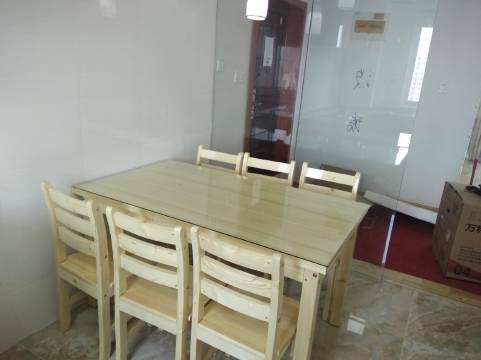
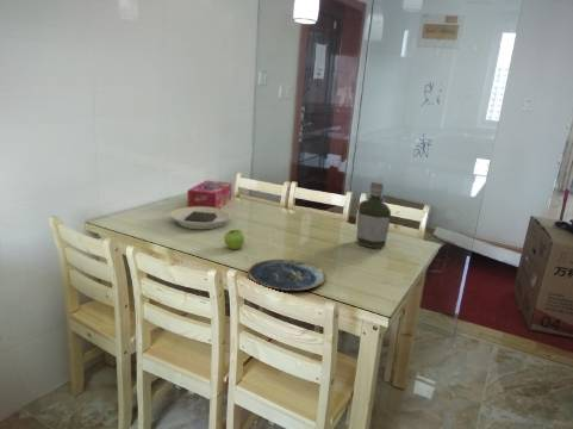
+ plate [247,257,326,292]
+ fruit [223,229,245,250]
+ plate [169,206,231,230]
+ bottle [356,181,392,249]
+ tissue box [186,179,232,210]
